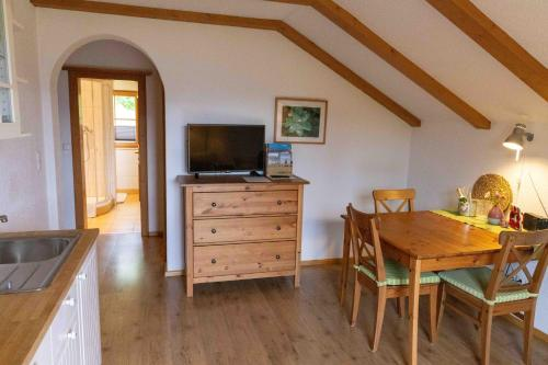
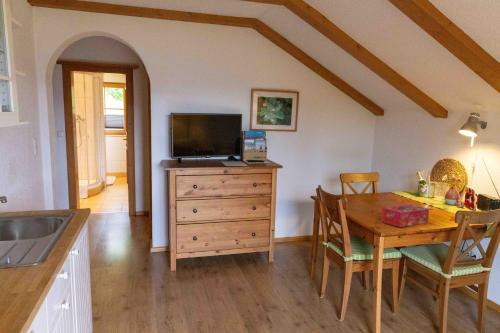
+ tissue box [380,203,430,228]
